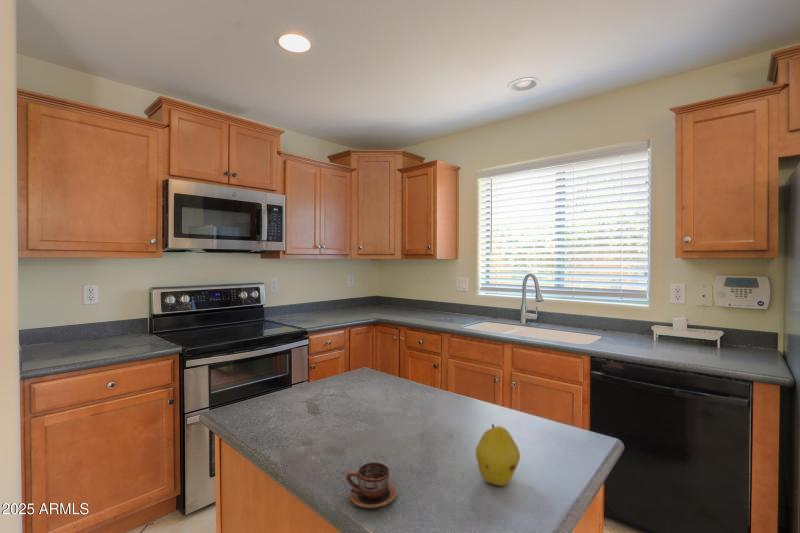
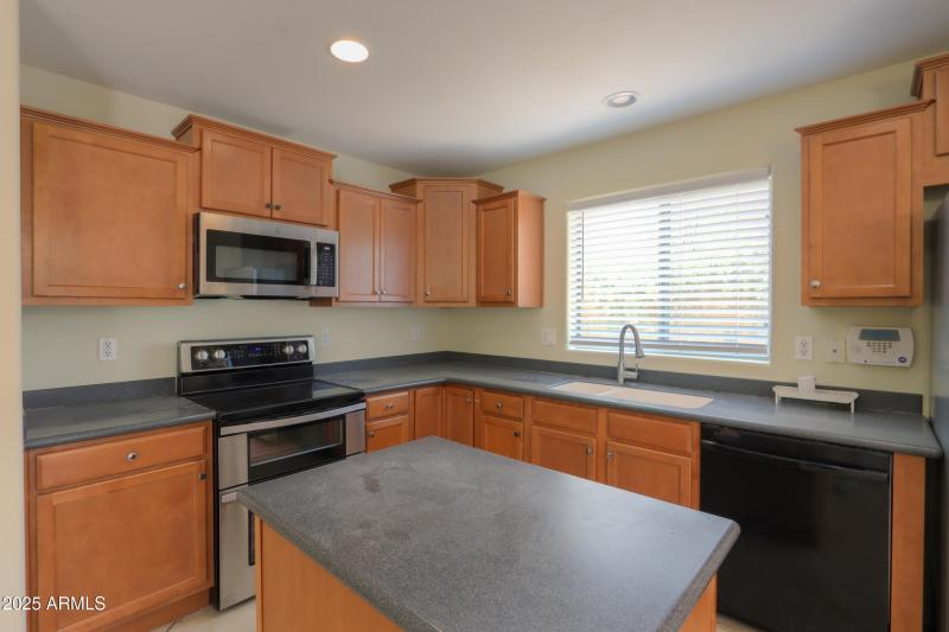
- cup [345,461,397,510]
- fruit [475,423,521,487]
